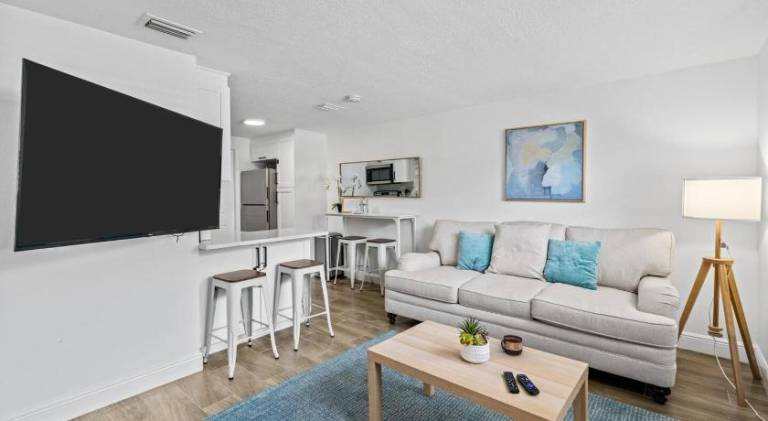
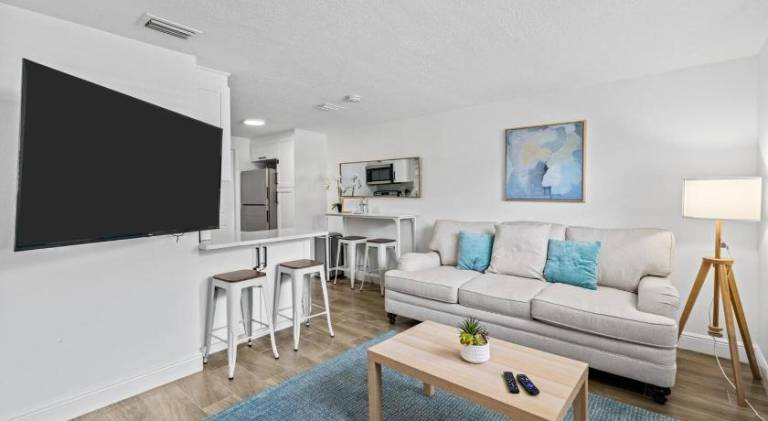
- cup [500,334,524,356]
